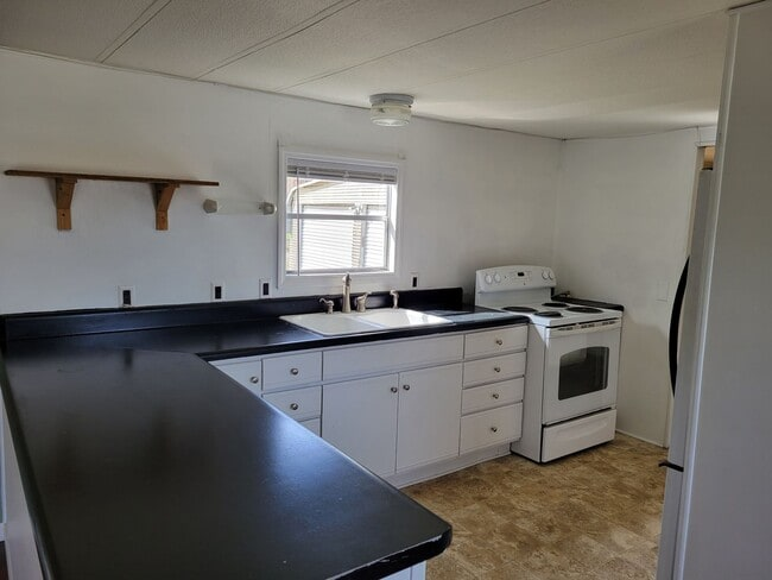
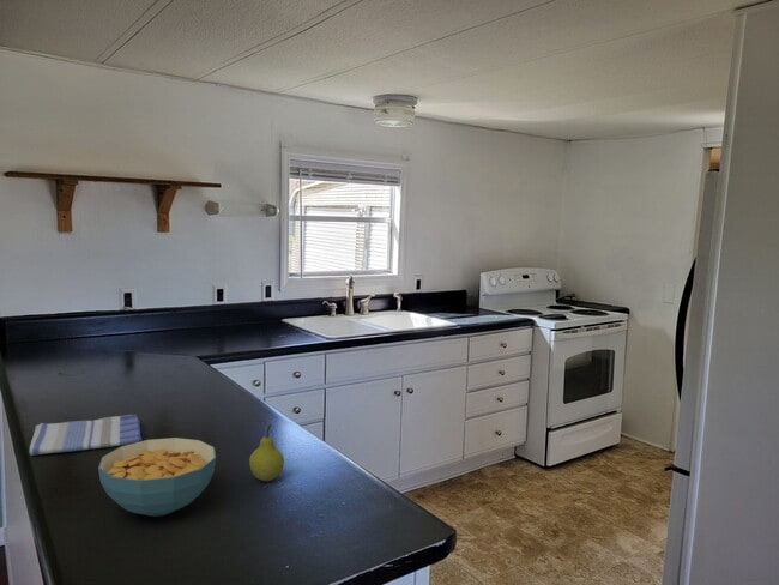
+ cereal bowl [97,436,217,518]
+ dish towel [29,414,144,457]
+ fruit [248,423,285,482]
